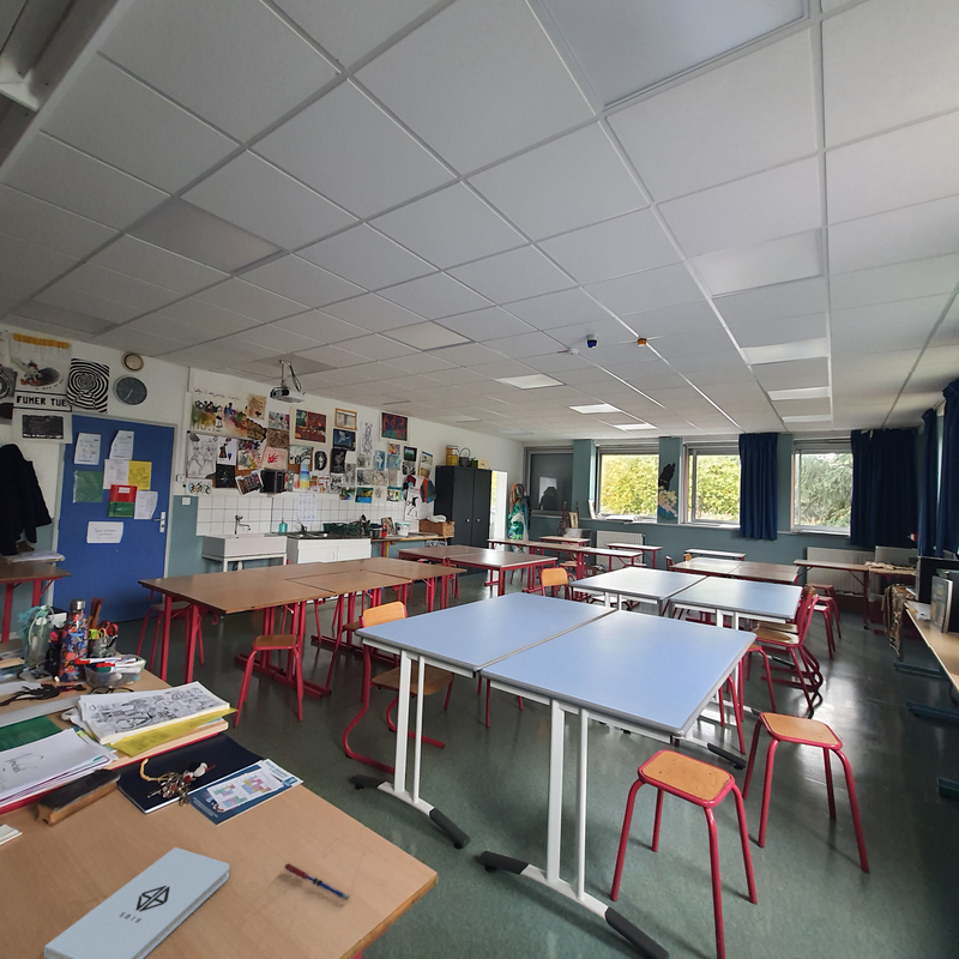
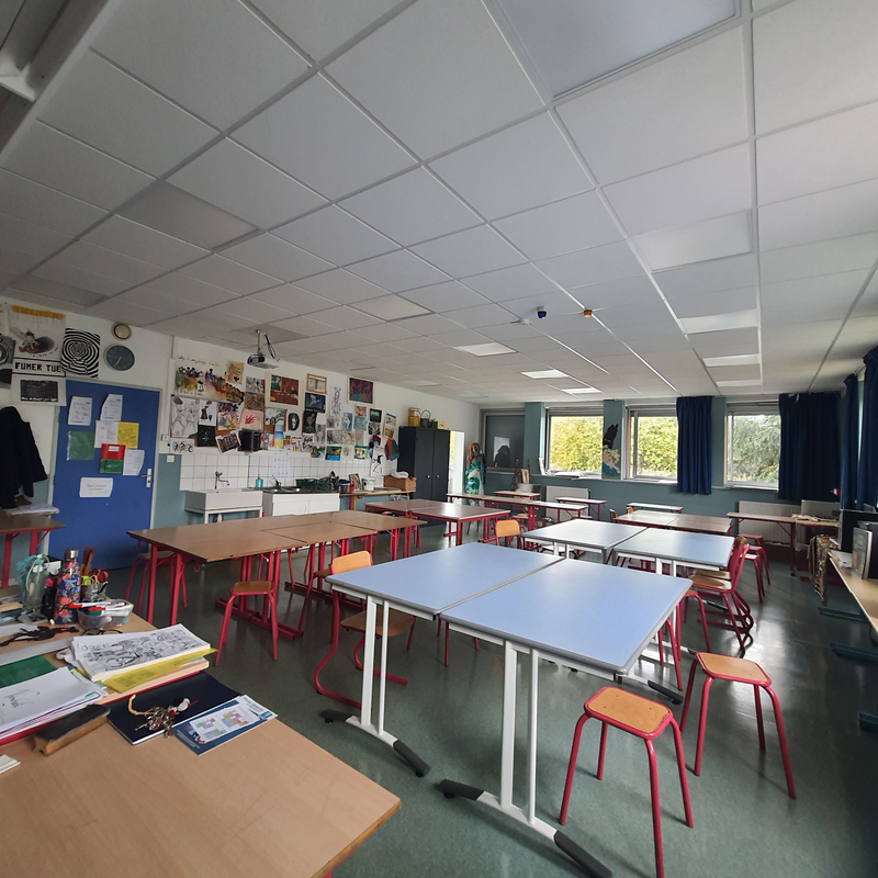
- pen [283,862,351,901]
- notepad [43,846,230,959]
